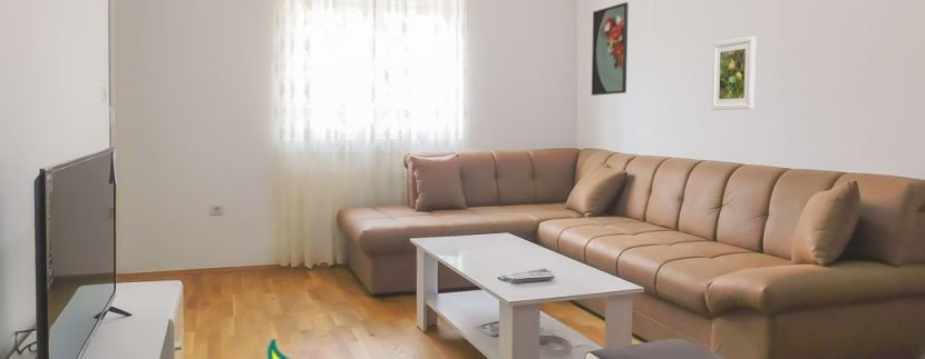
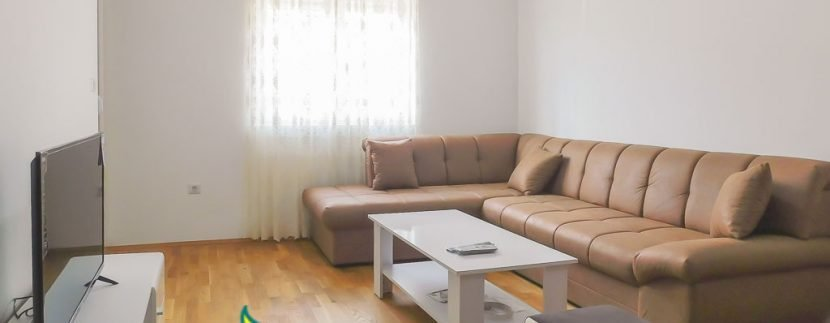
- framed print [711,36,757,111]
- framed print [591,1,630,97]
